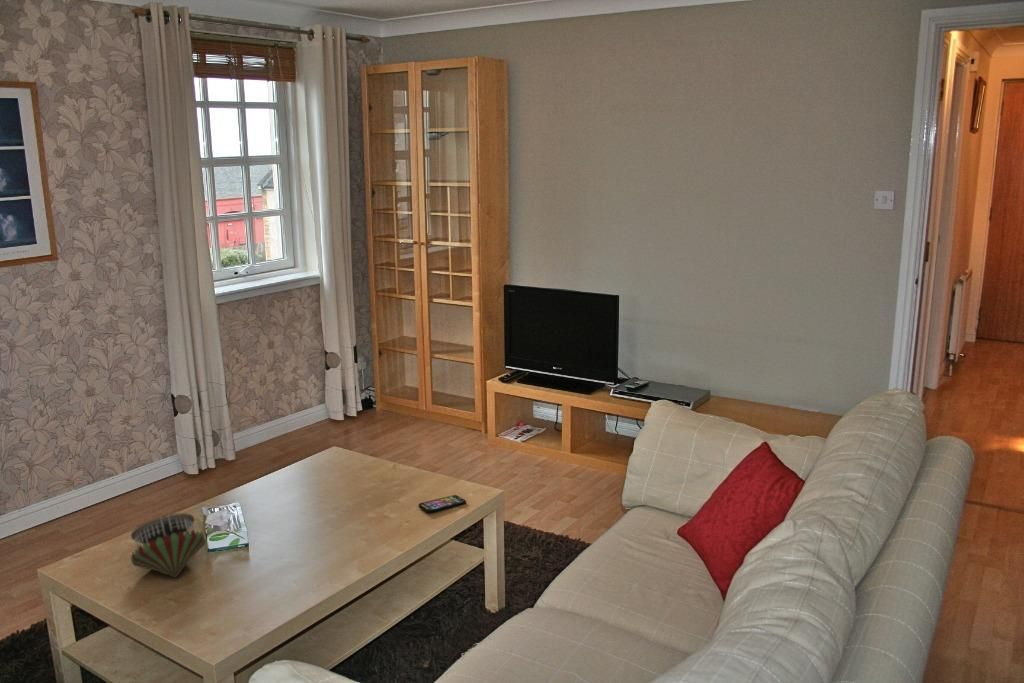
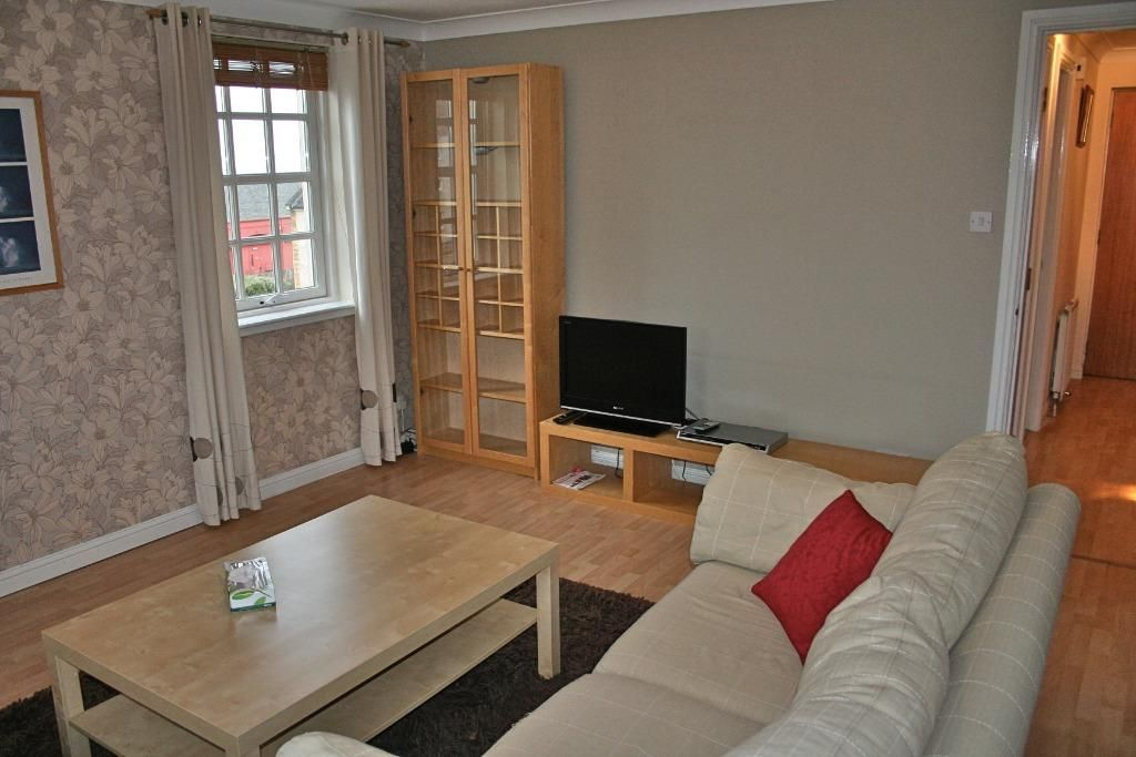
- smartphone [418,494,467,514]
- drum [130,512,206,581]
